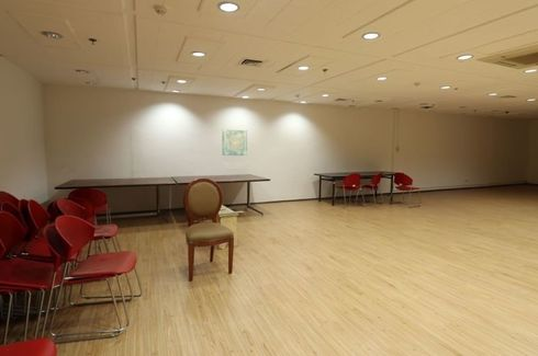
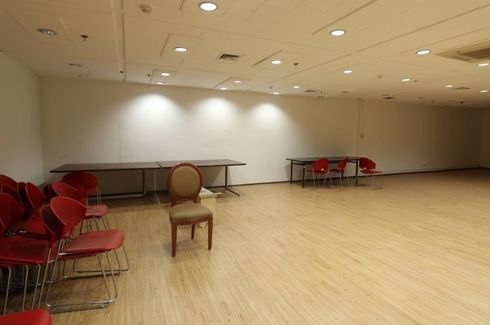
- wall art [222,128,248,157]
